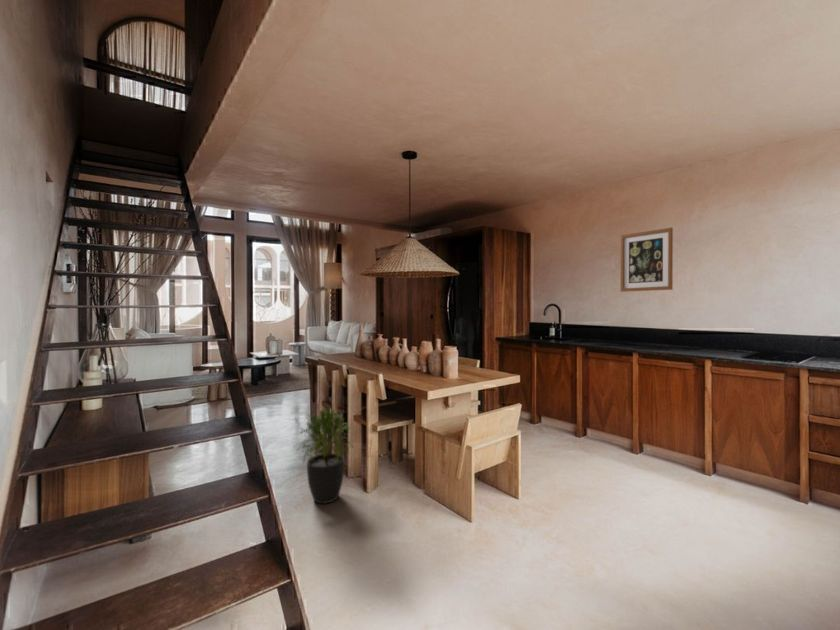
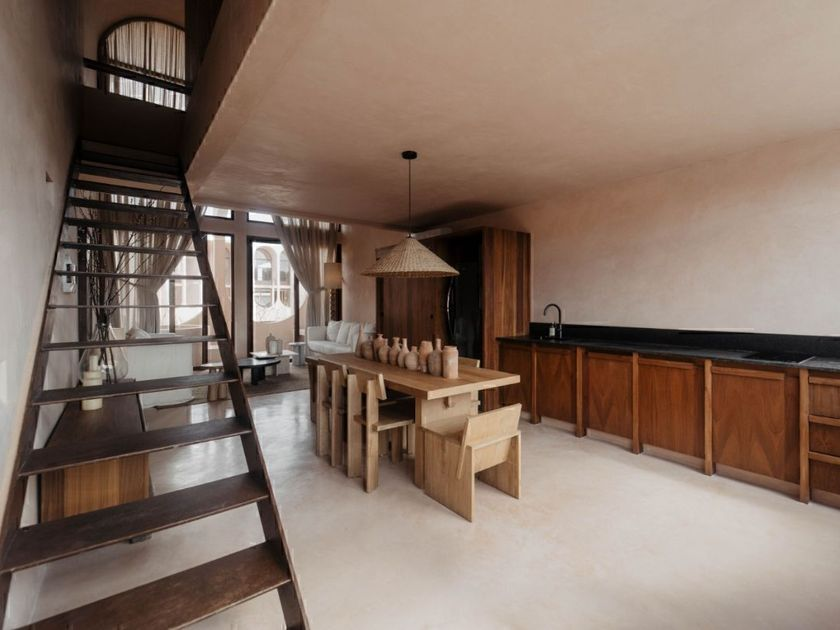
- potted plant [293,405,356,505]
- wall art [619,227,674,293]
